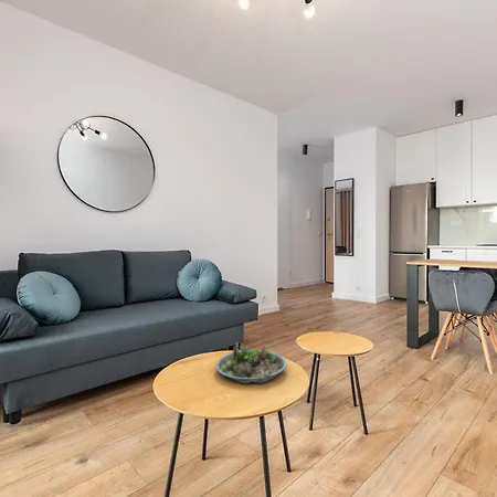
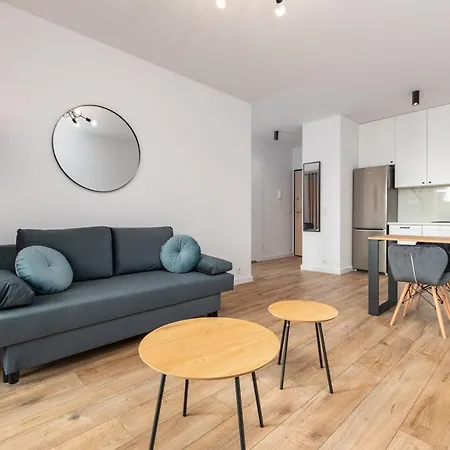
- succulent planter [215,341,287,384]
